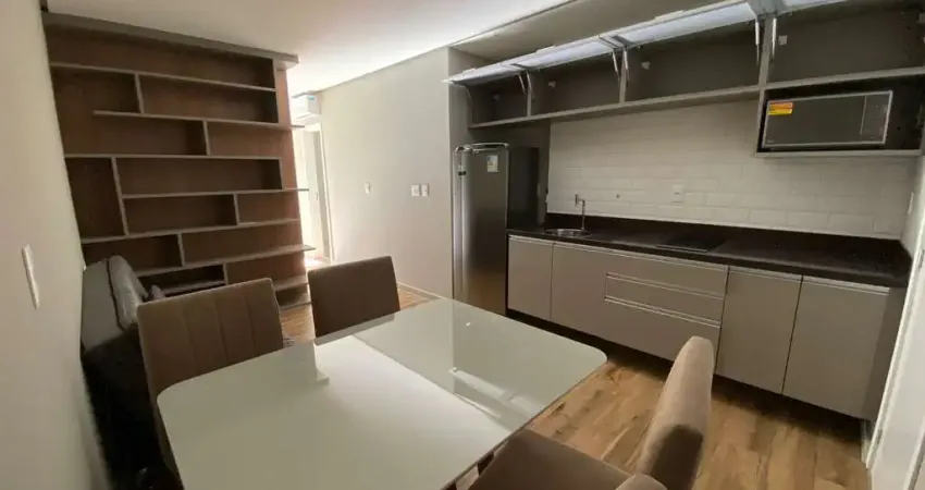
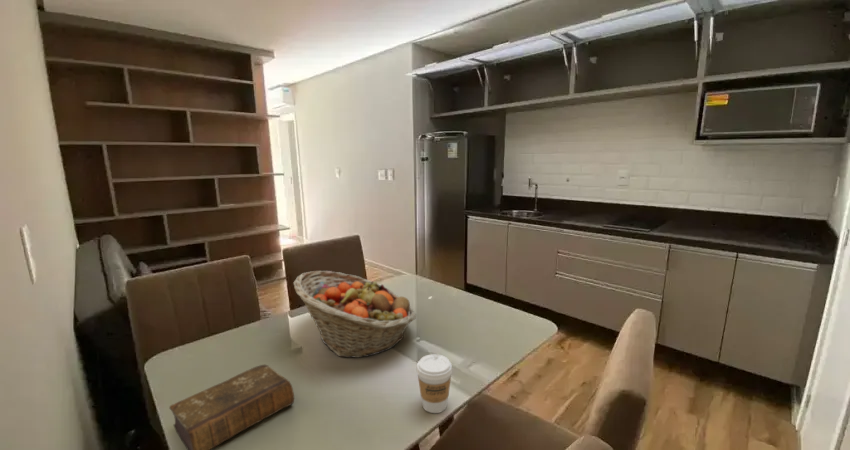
+ fruit basket [292,270,417,359]
+ coffee cup [416,353,453,414]
+ book [168,364,295,450]
